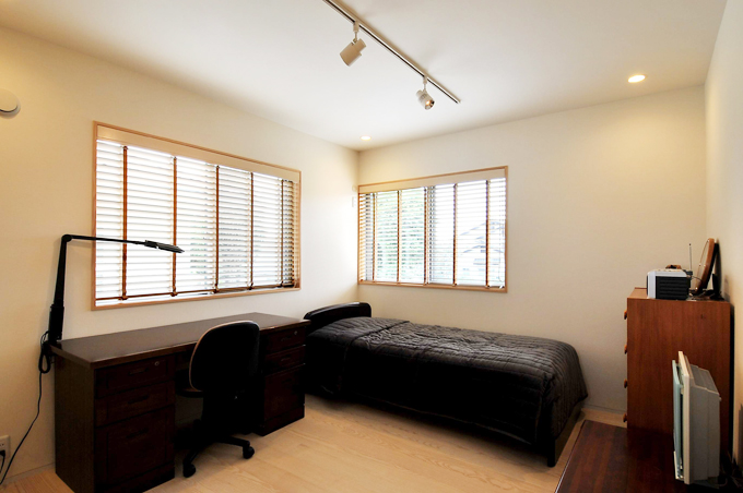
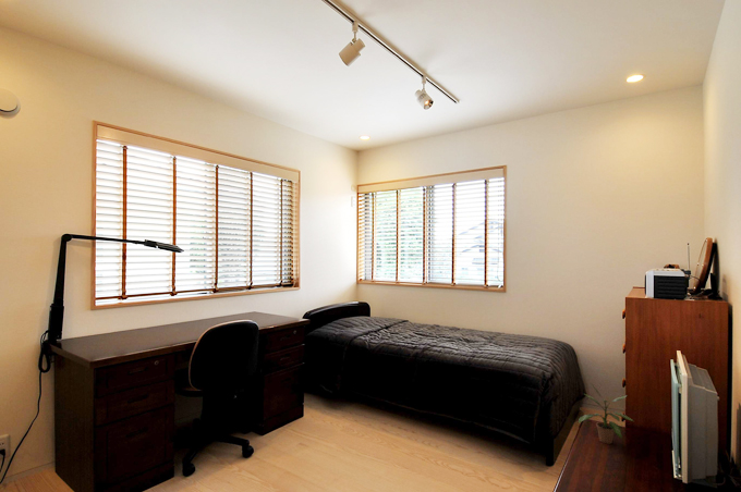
+ potted plant [578,383,634,445]
